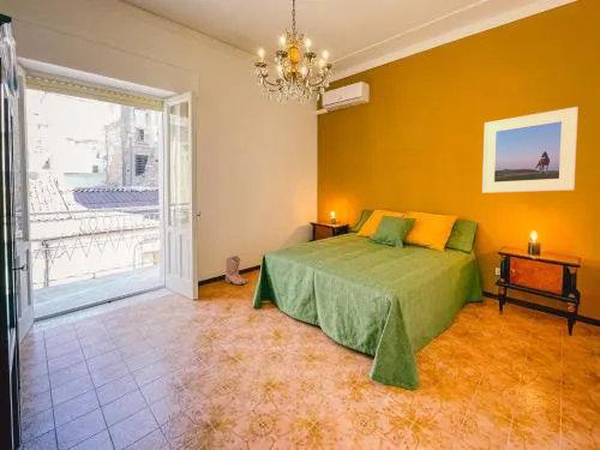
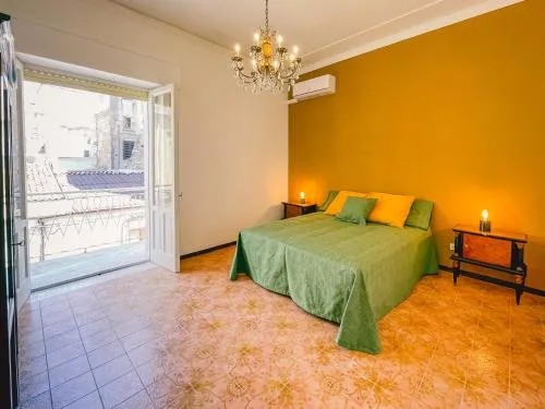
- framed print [481,106,580,194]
- boots [224,254,250,286]
